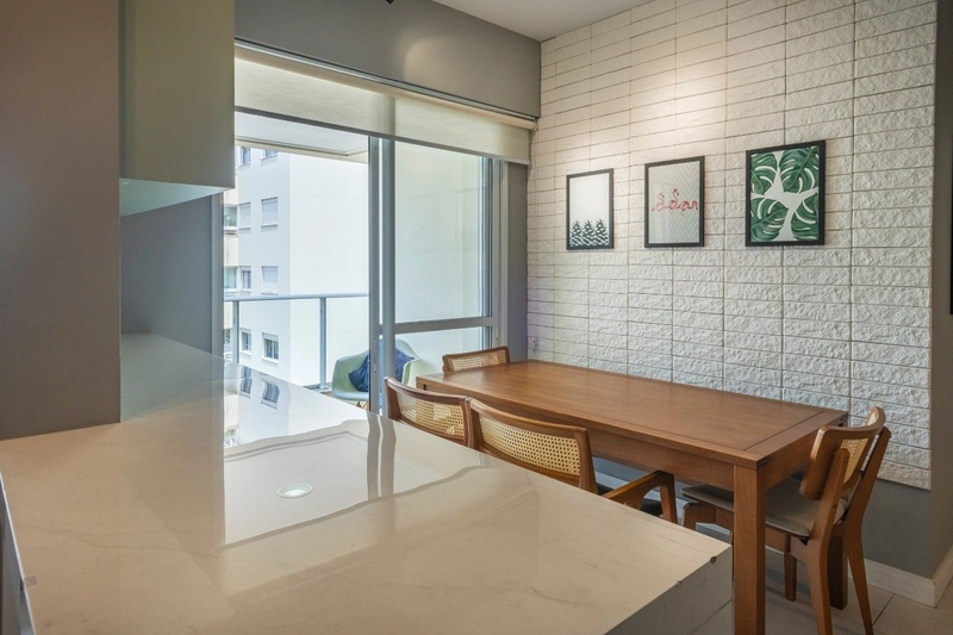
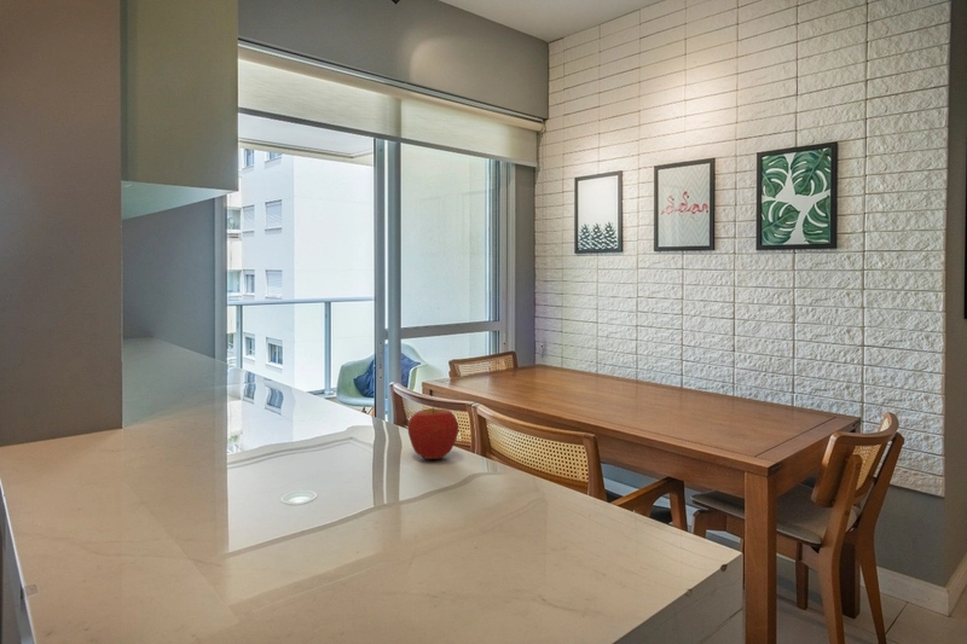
+ apple [406,406,459,460]
